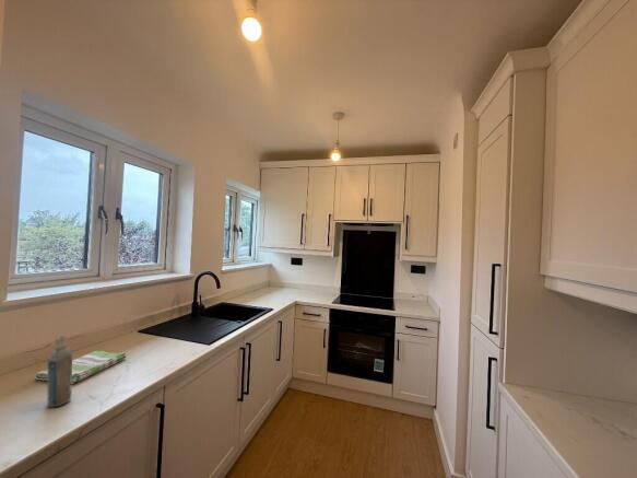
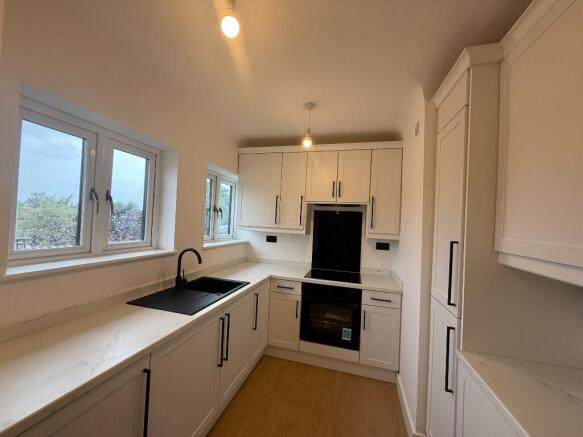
- dish towel [34,350,127,385]
- aerosol can [46,334,73,409]
